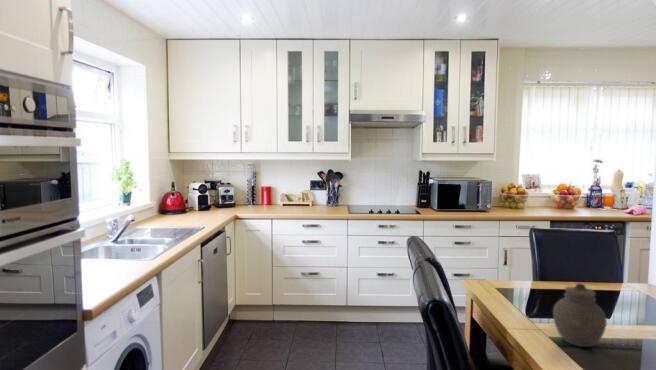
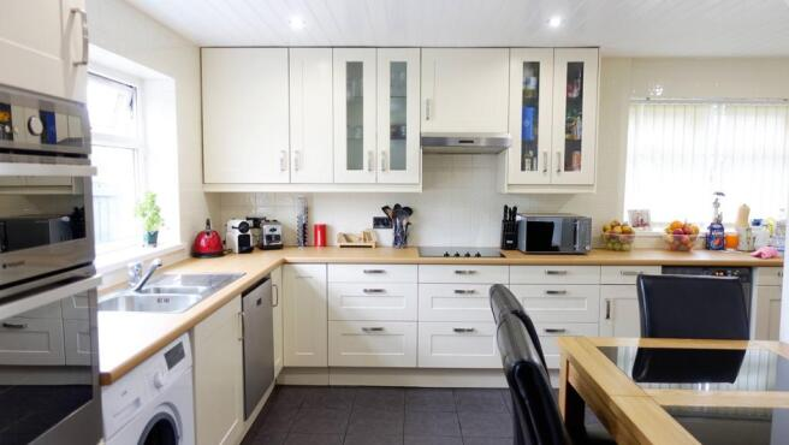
- jar [552,282,608,348]
